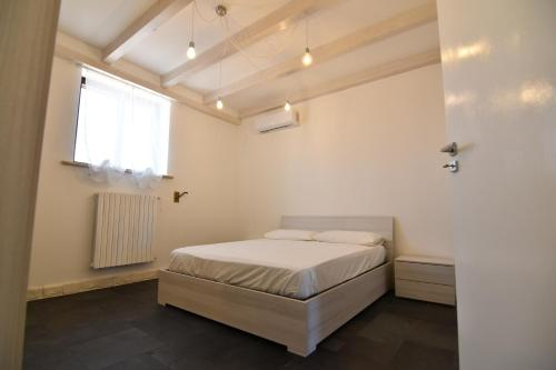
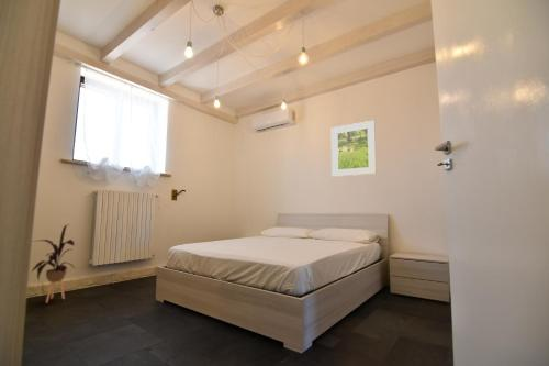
+ house plant [31,223,76,303]
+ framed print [330,120,378,178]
